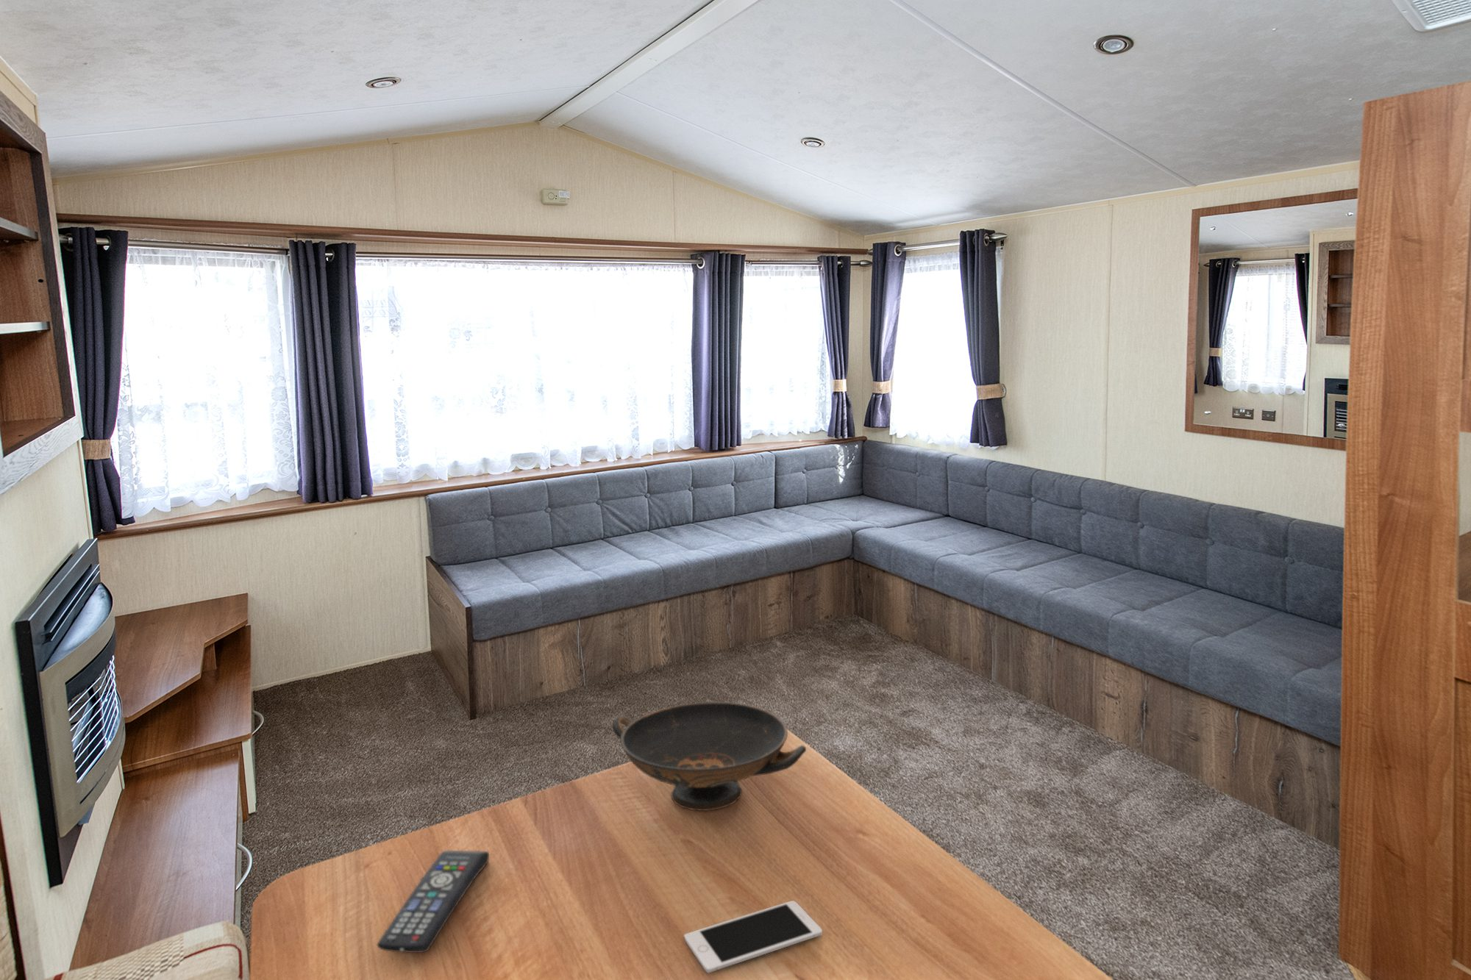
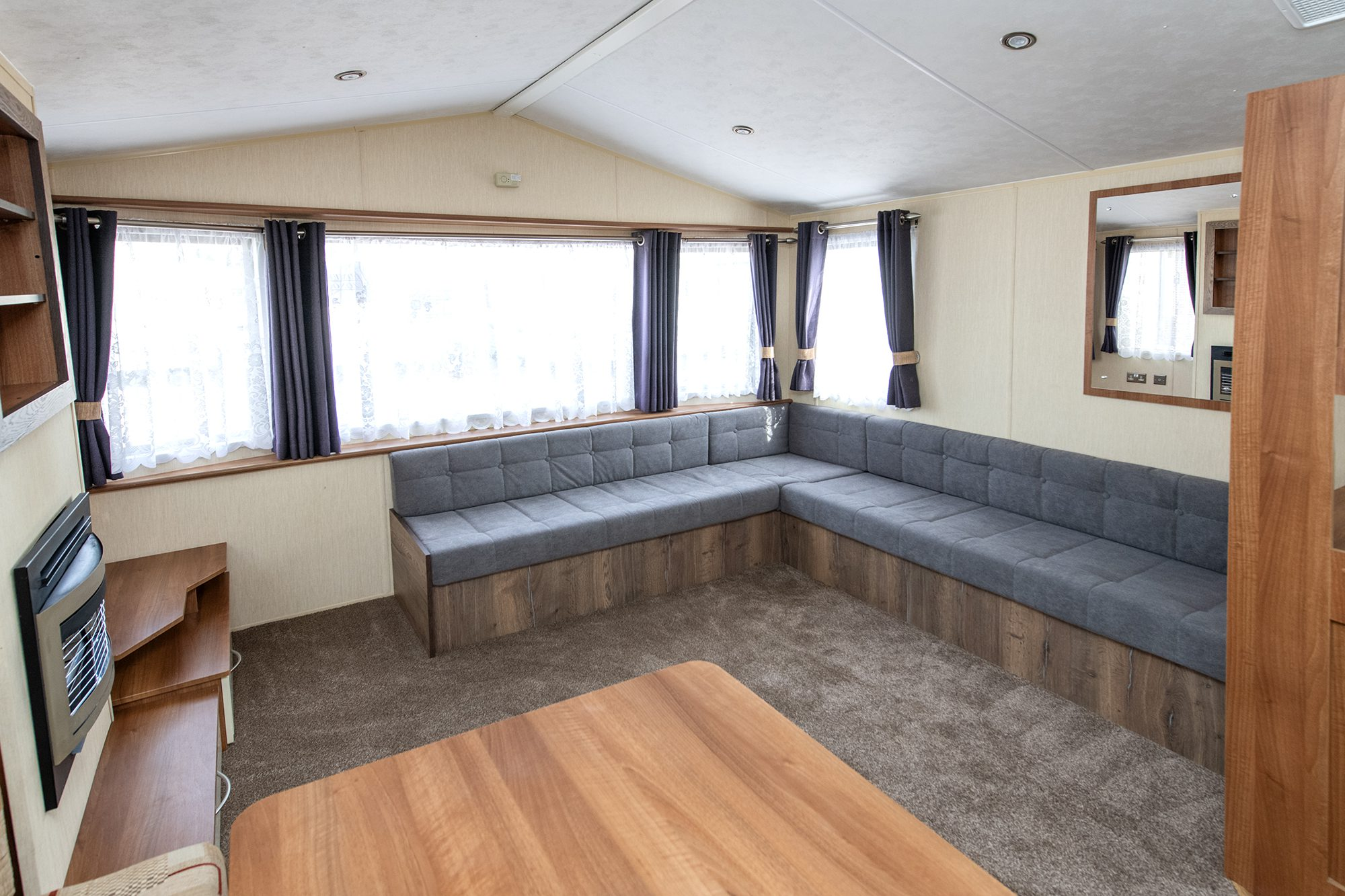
- decorative bowl [611,701,807,812]
- cell phone [684,900,824,973]
- remote control [376,850,490,954]
